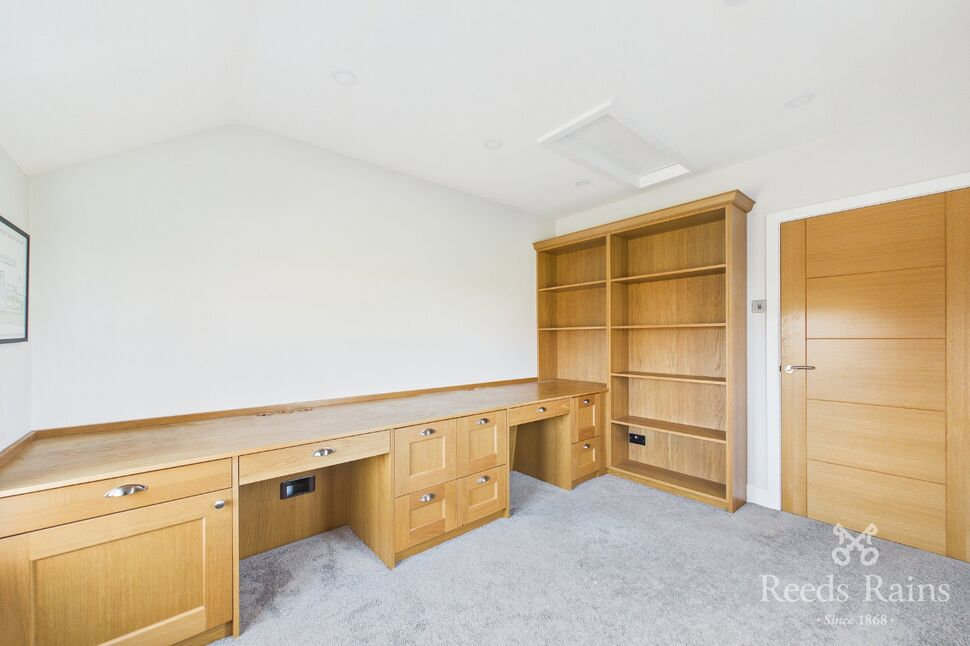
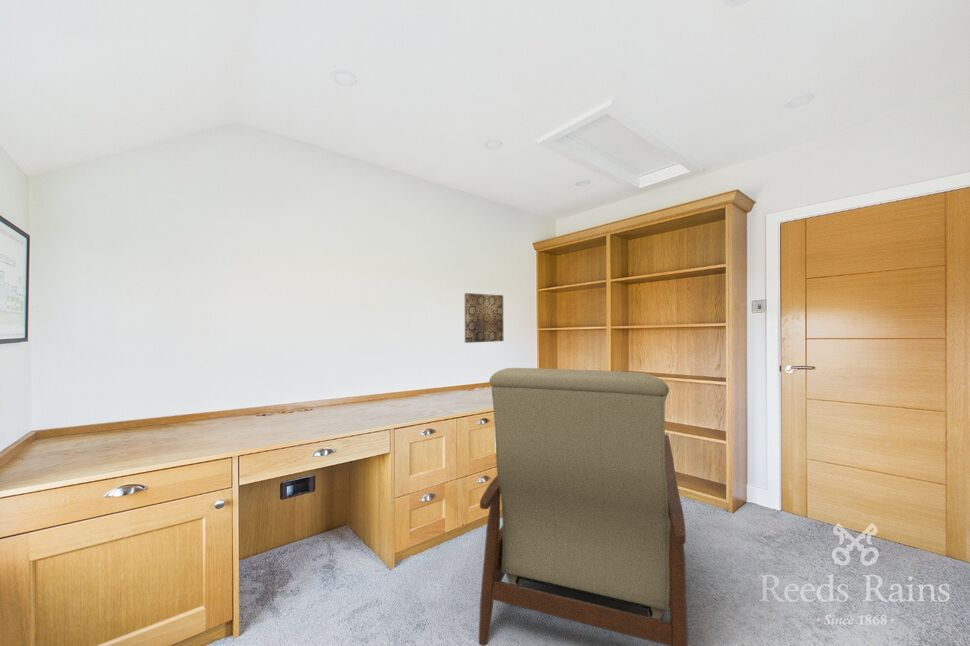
+ wall art [464,292,504,344]
+ chair [478,367,689,646]
